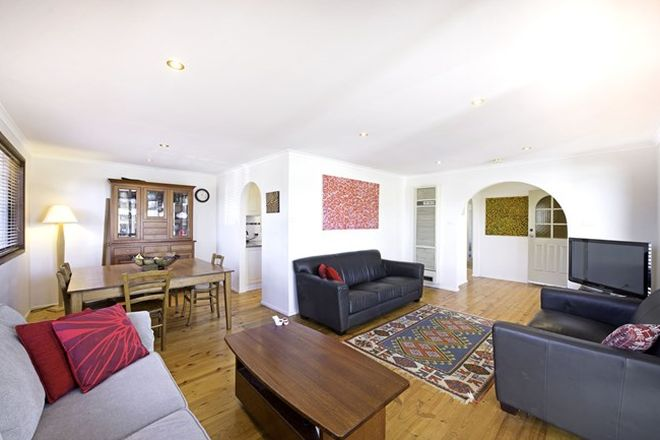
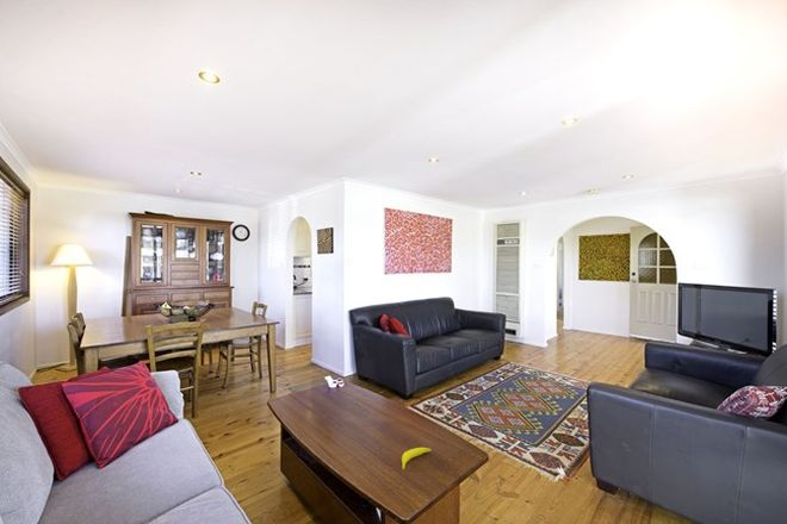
+ banana [401,447,432,470]
